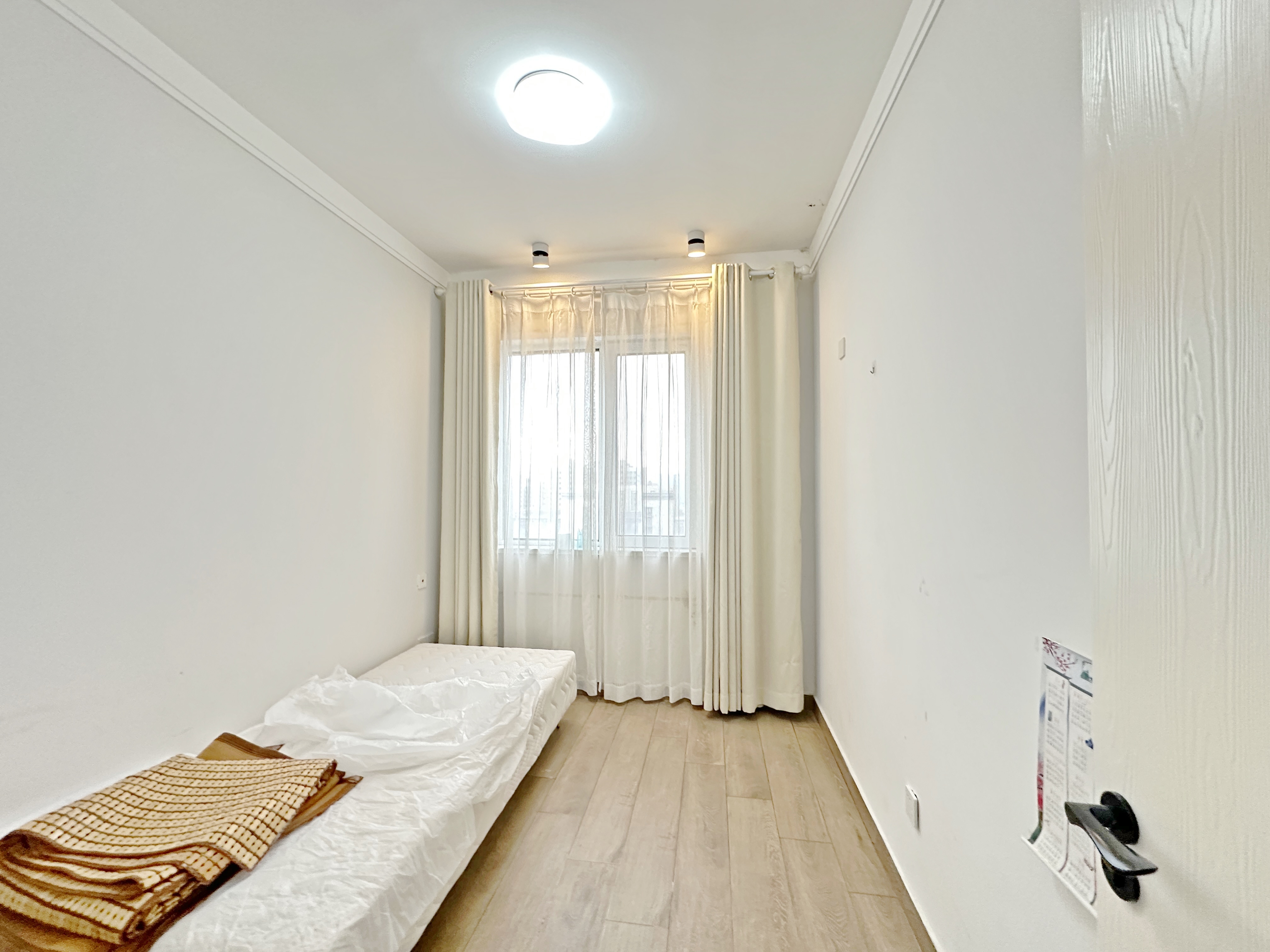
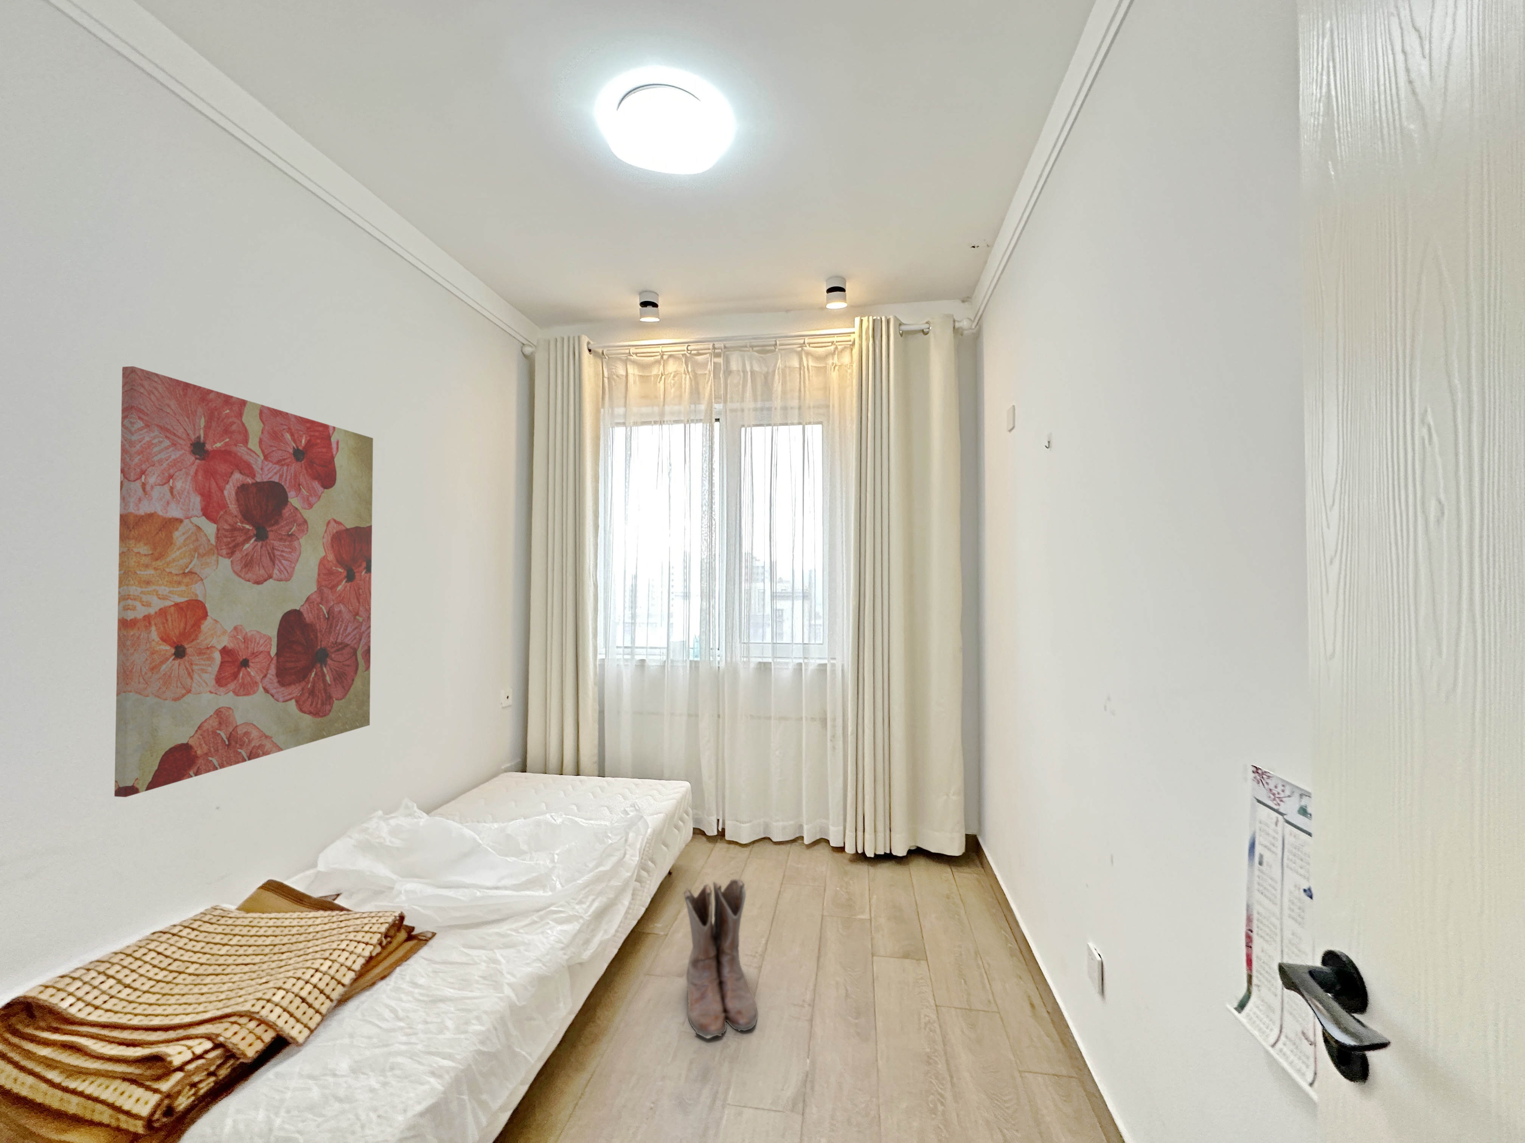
+ wall art [114,366,373,797]
+ boots [682,879,758,1039]
